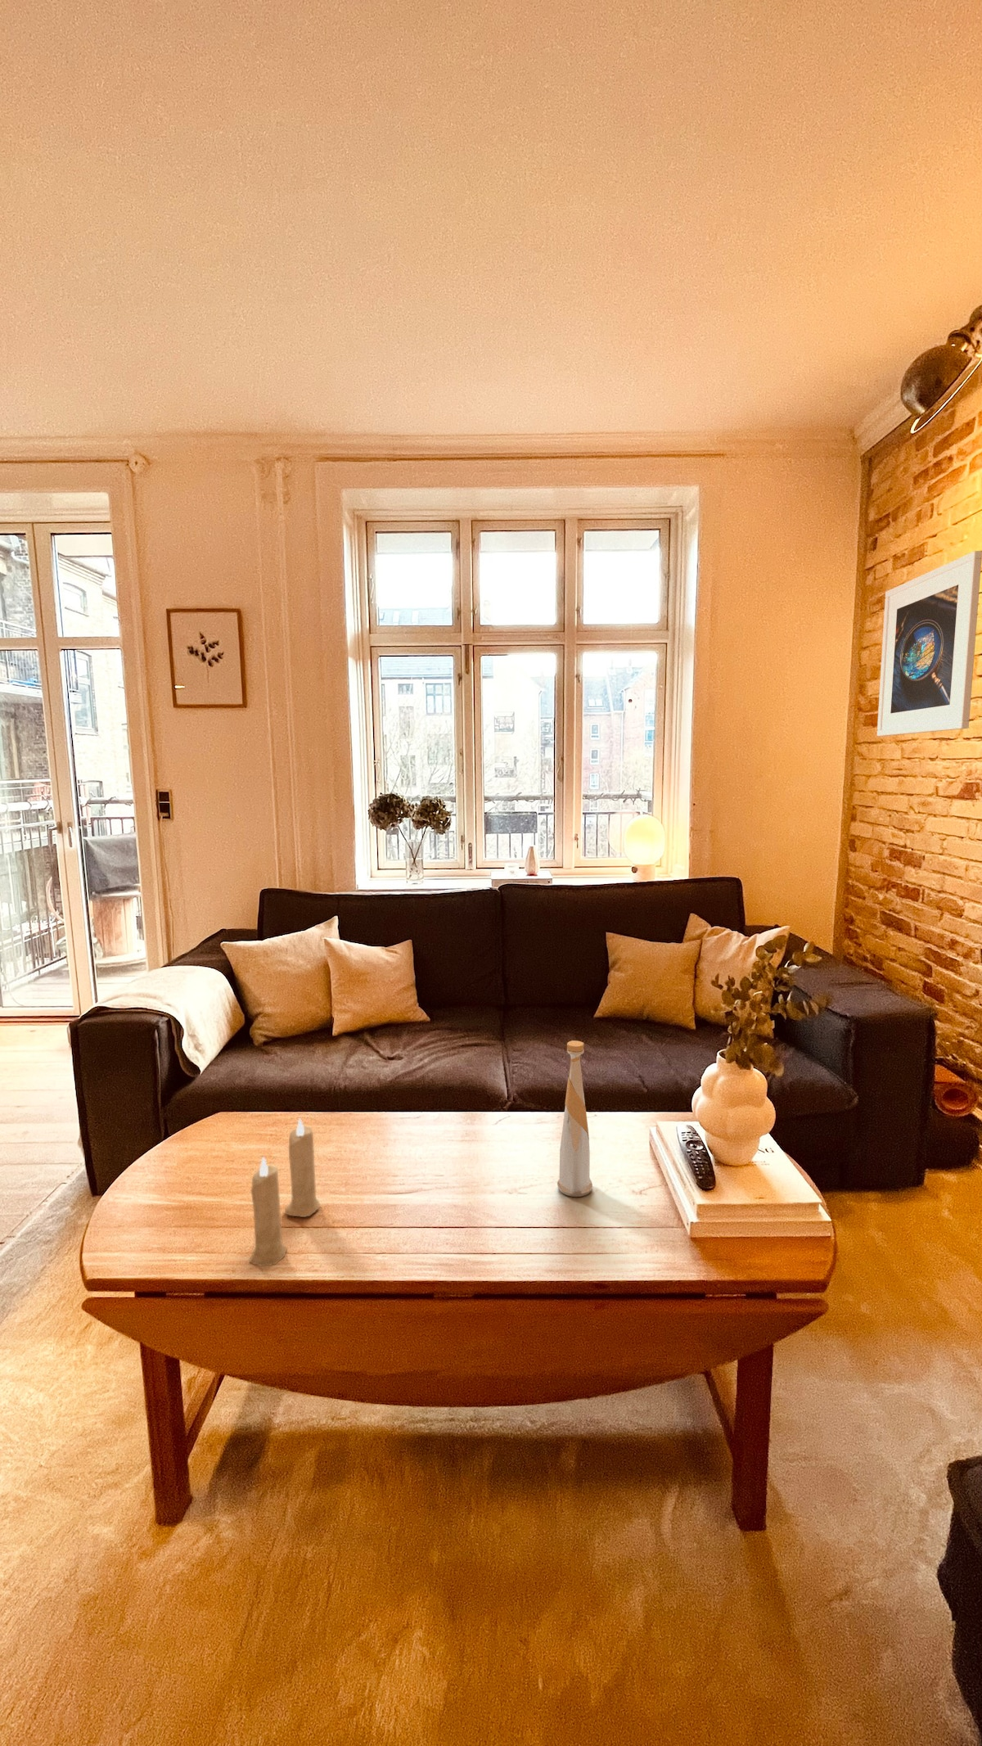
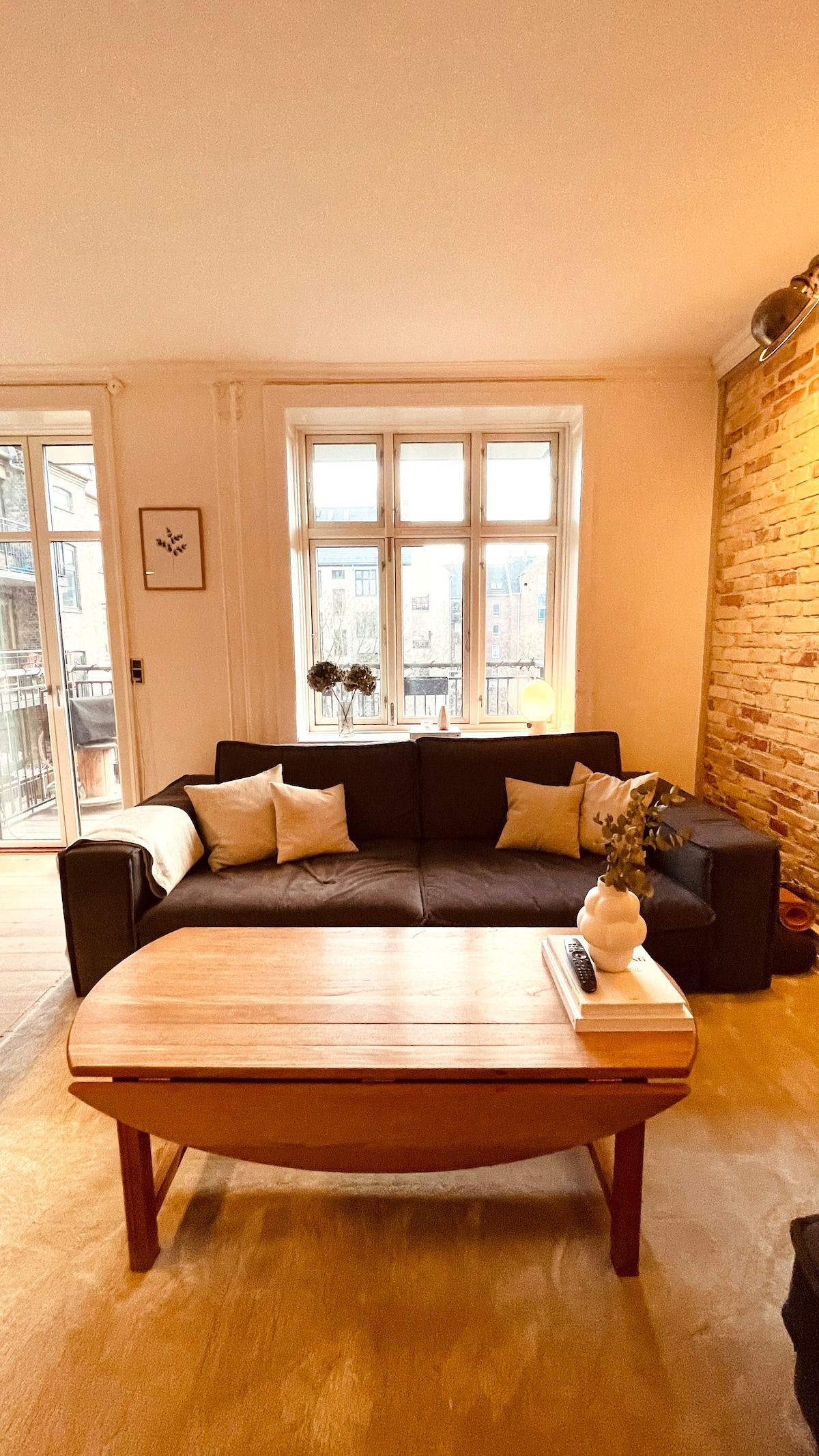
- bottle [556,1040,594,1198]
- candle [248,1118,321,1268]
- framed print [876,550,982,736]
